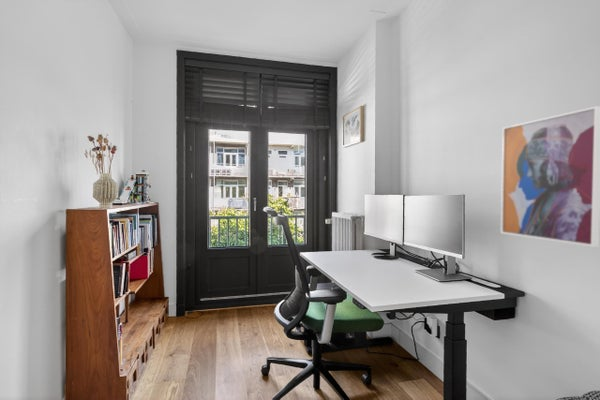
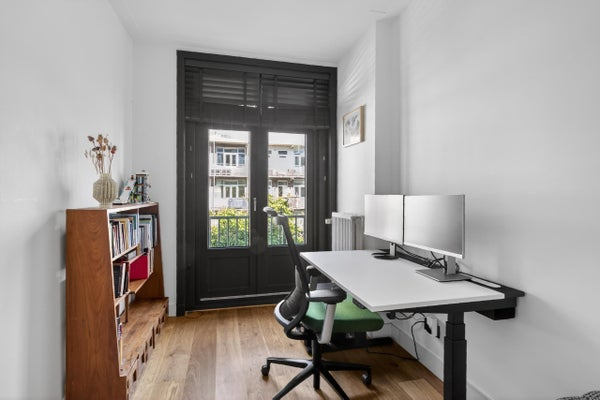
- wall art [500,105,600,248]
